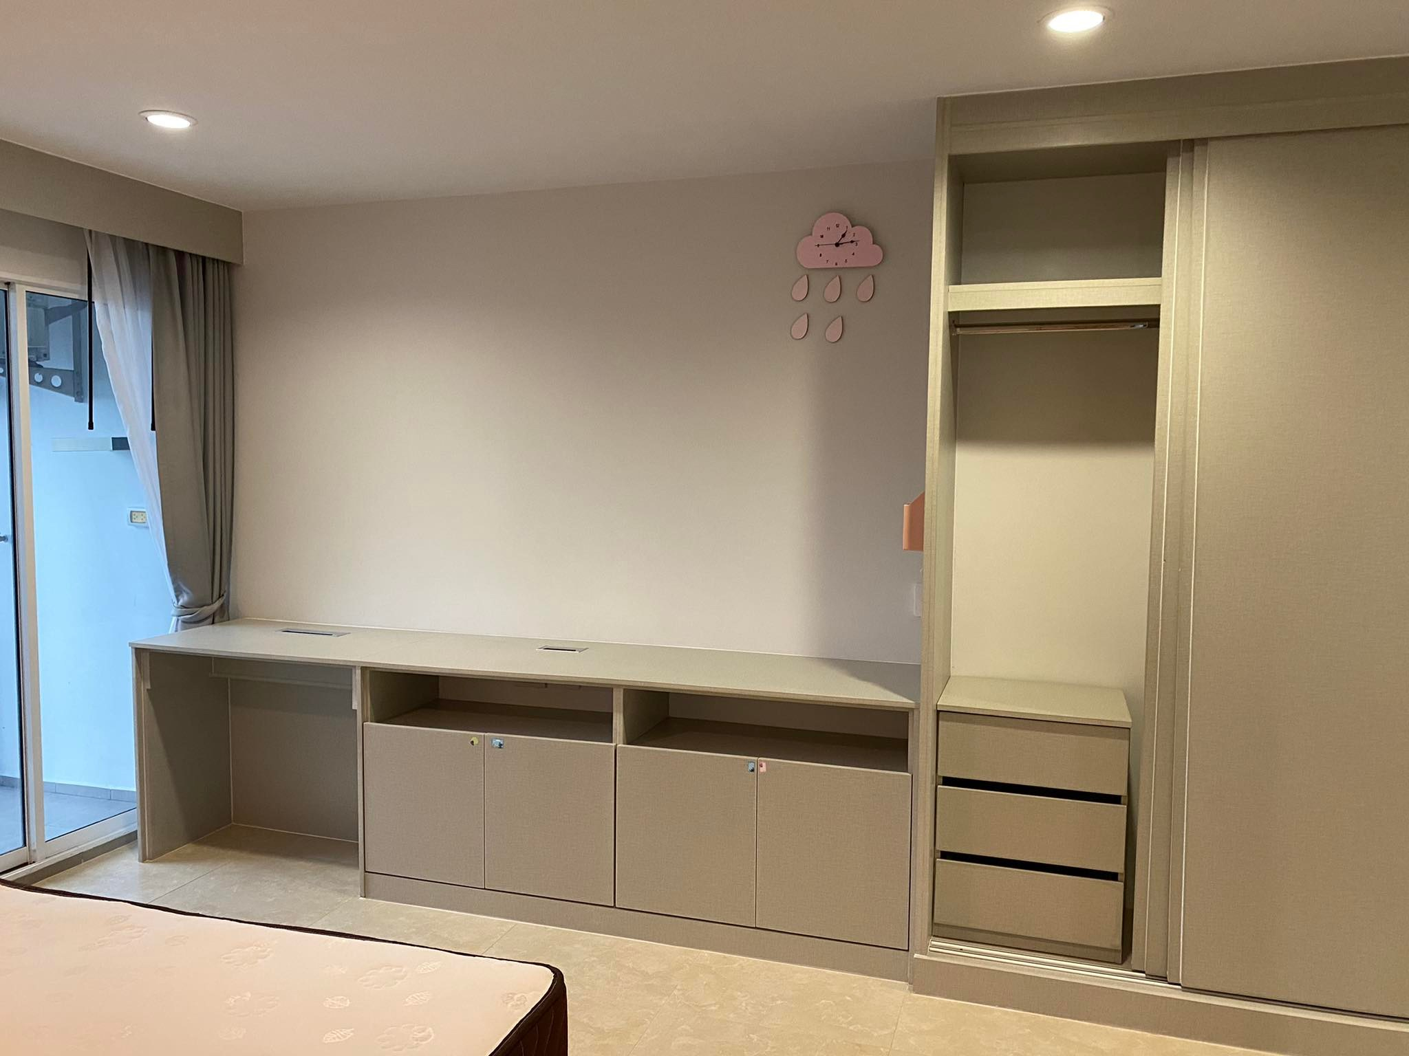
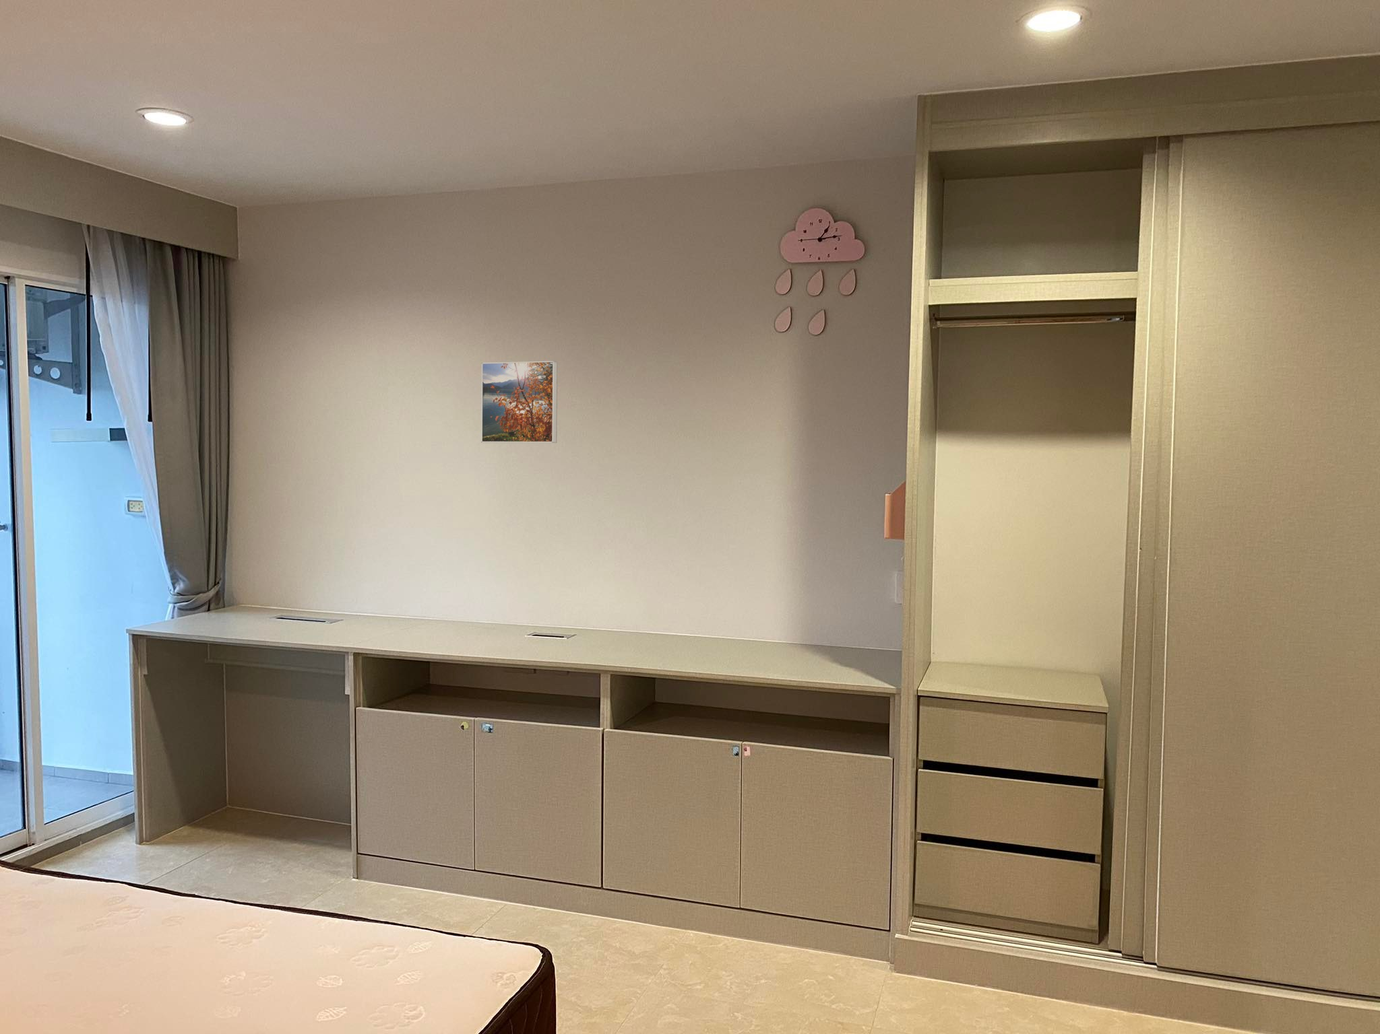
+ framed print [480,361,557,443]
